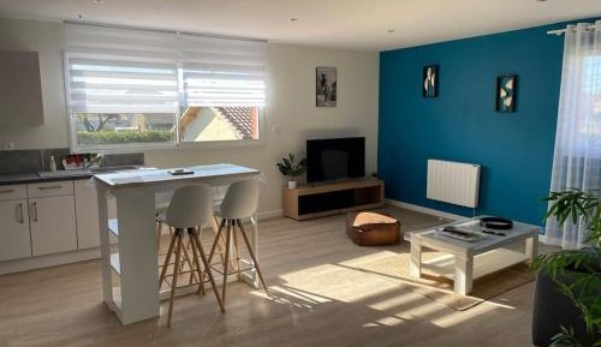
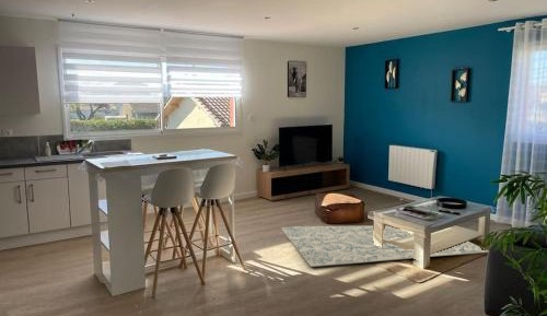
+ rug [281,224,489,268]
